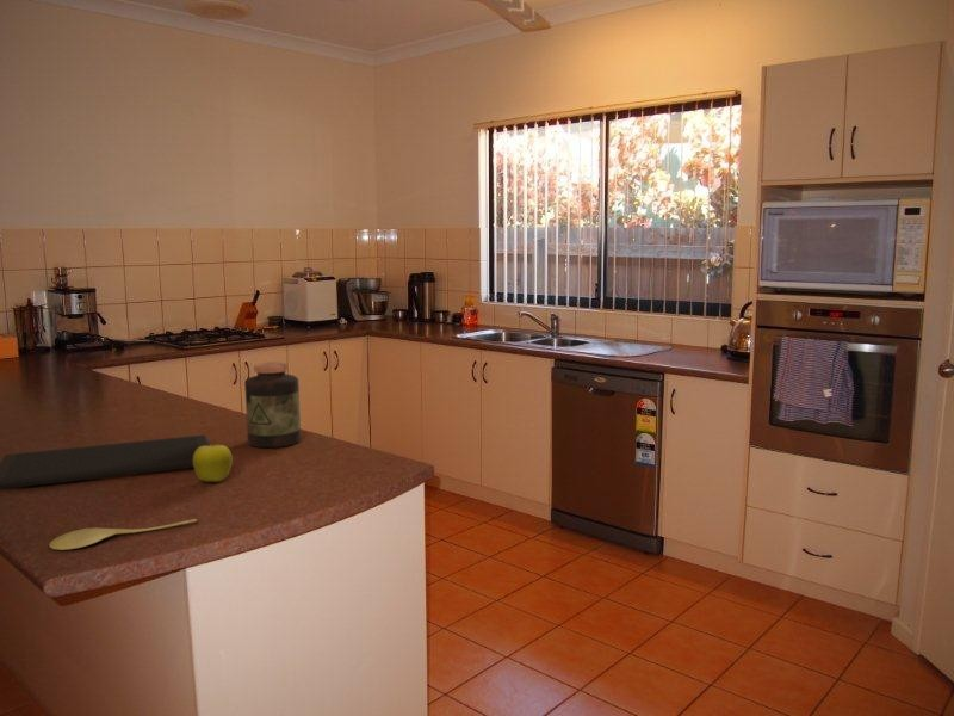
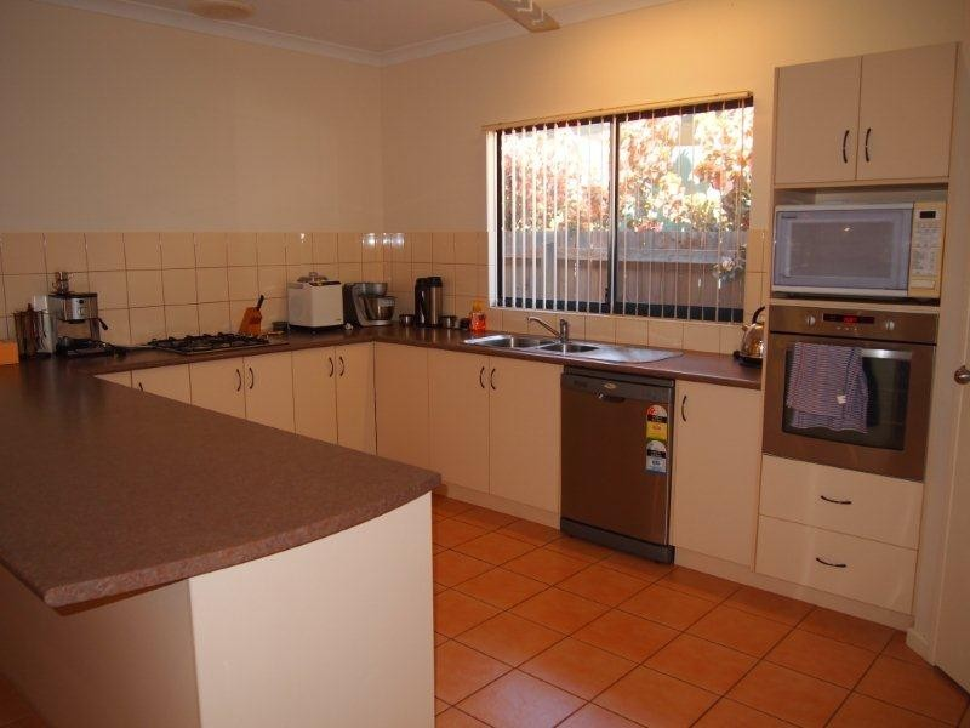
- spoon [48,518,198,551]
- fruit [193,442,234,483]
- cutting board [0,433,211,490]
- jar [243,362,302,449]
